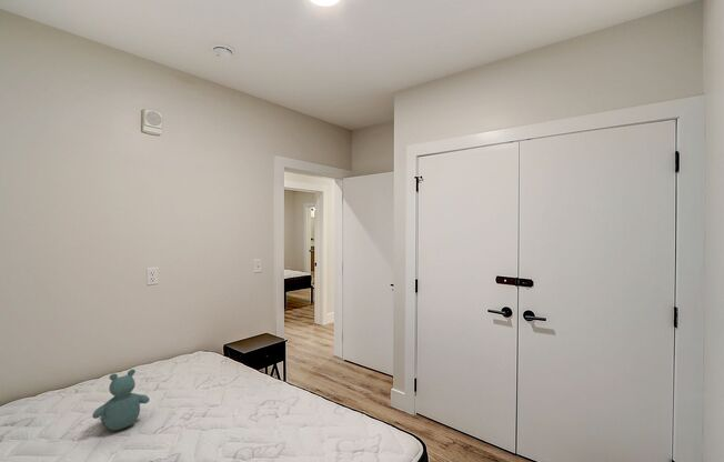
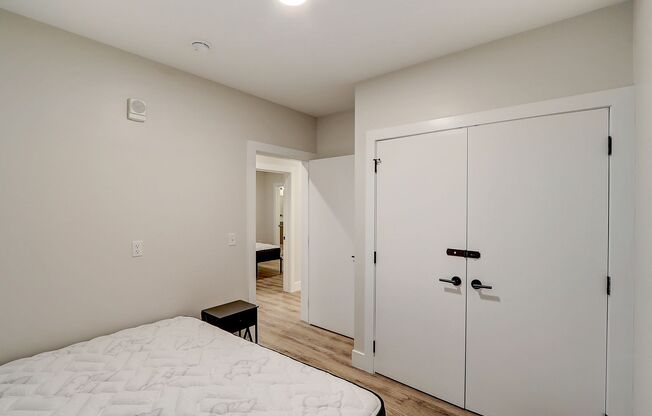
- stuffed bear [91,368,150,431]
